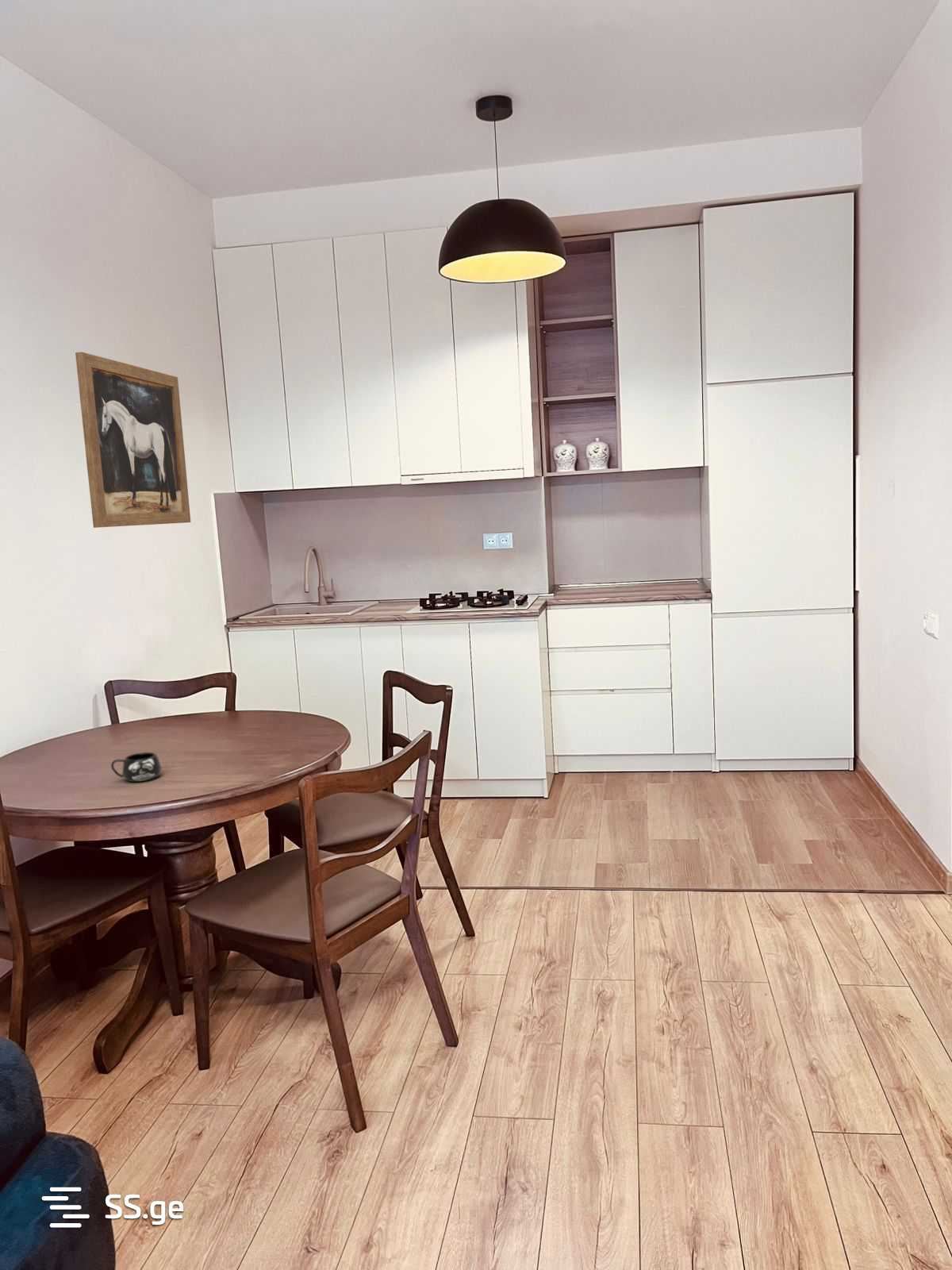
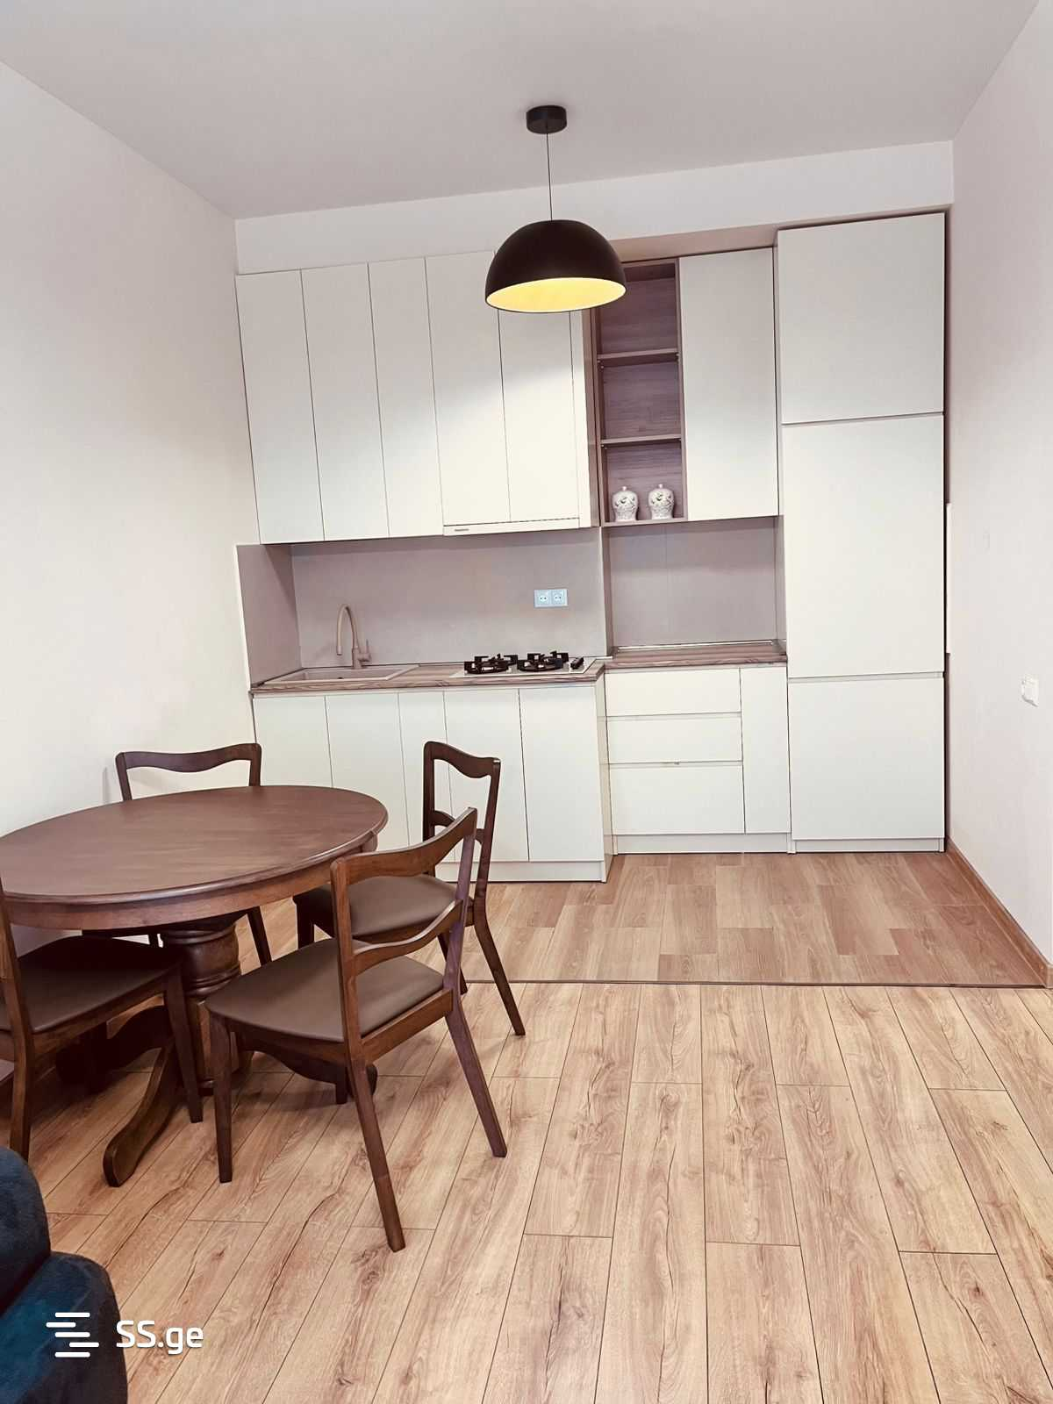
- wall art [75,351,191,529]
- mug [110,752,162,783]
